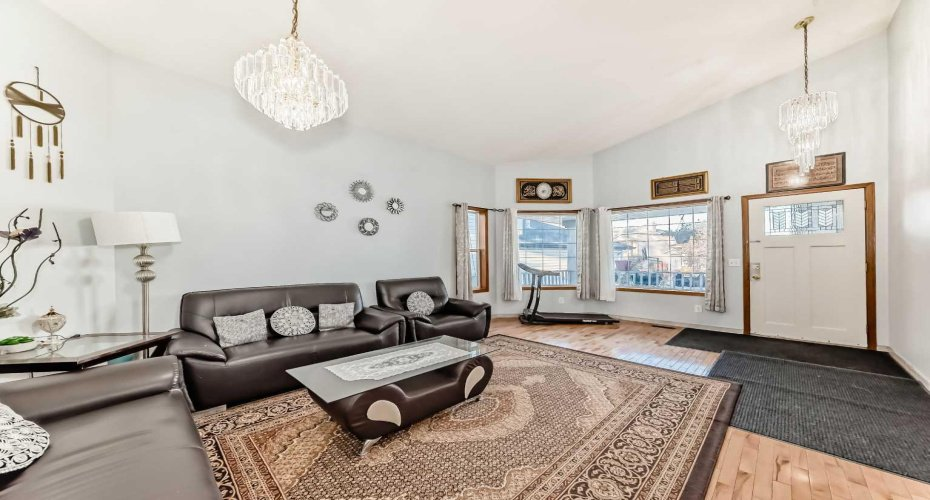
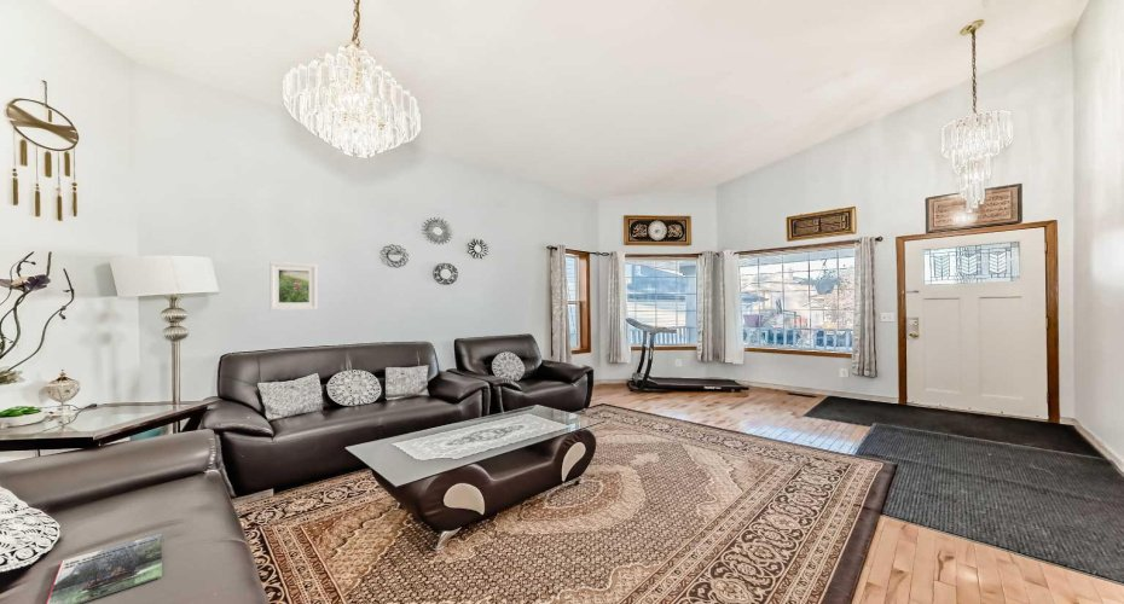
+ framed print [268,261,318,312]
+ magazine [45,533,163,604]
